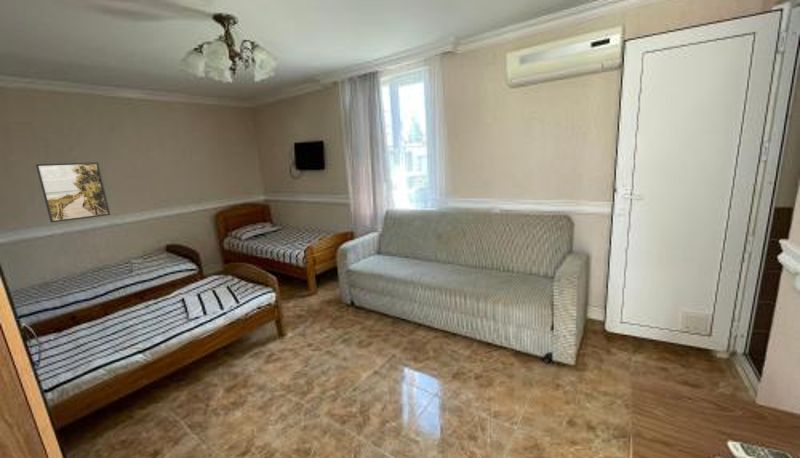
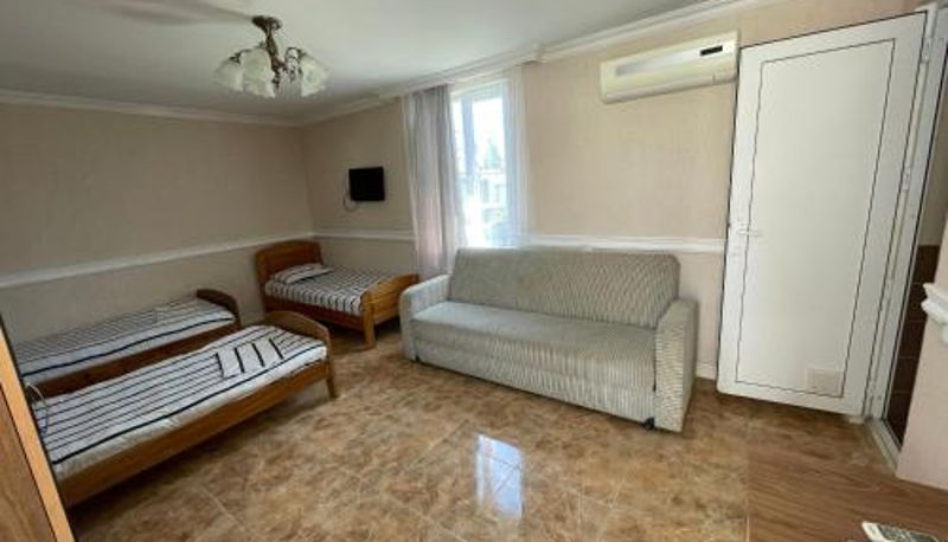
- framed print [35,161,111,223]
